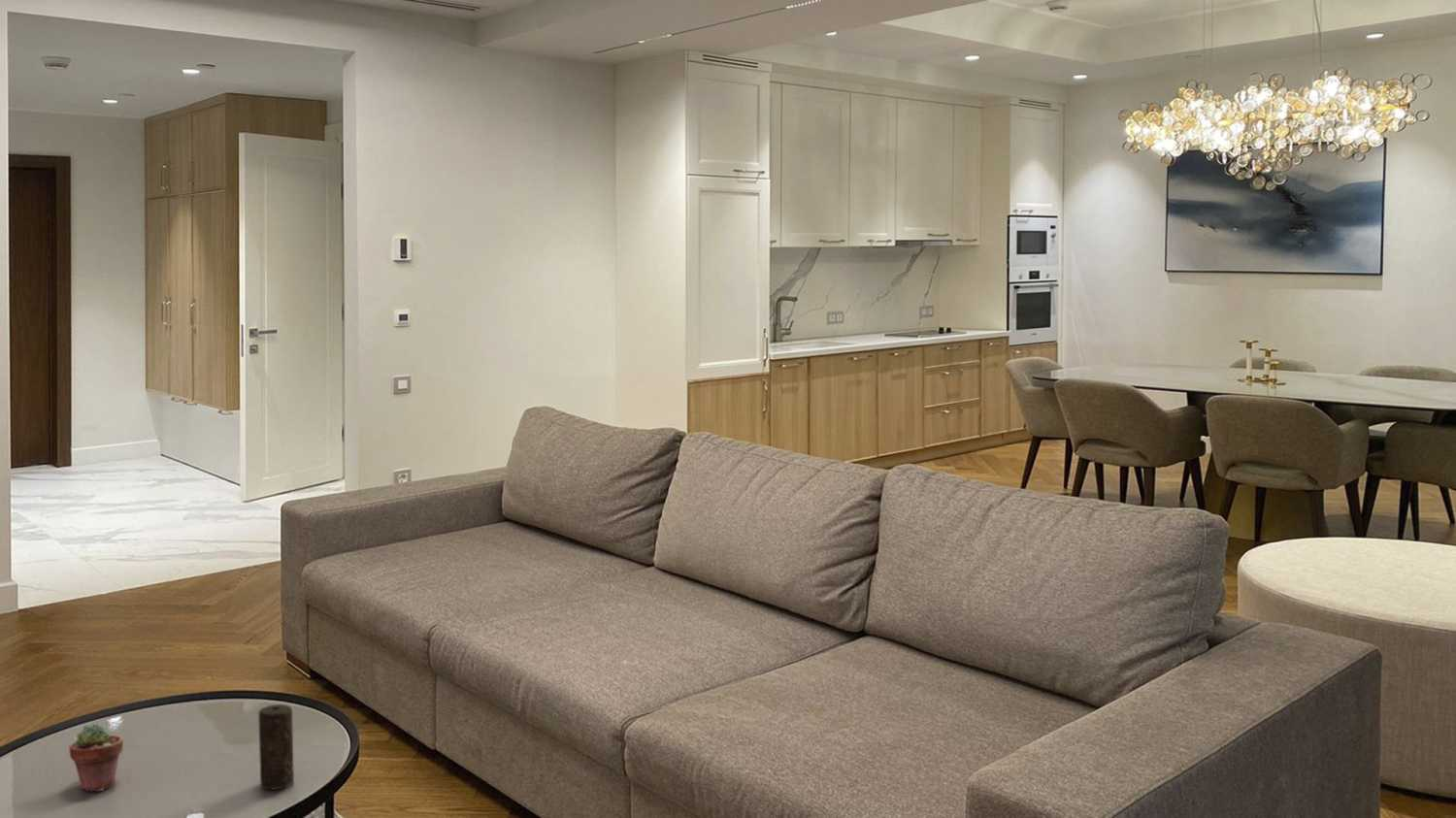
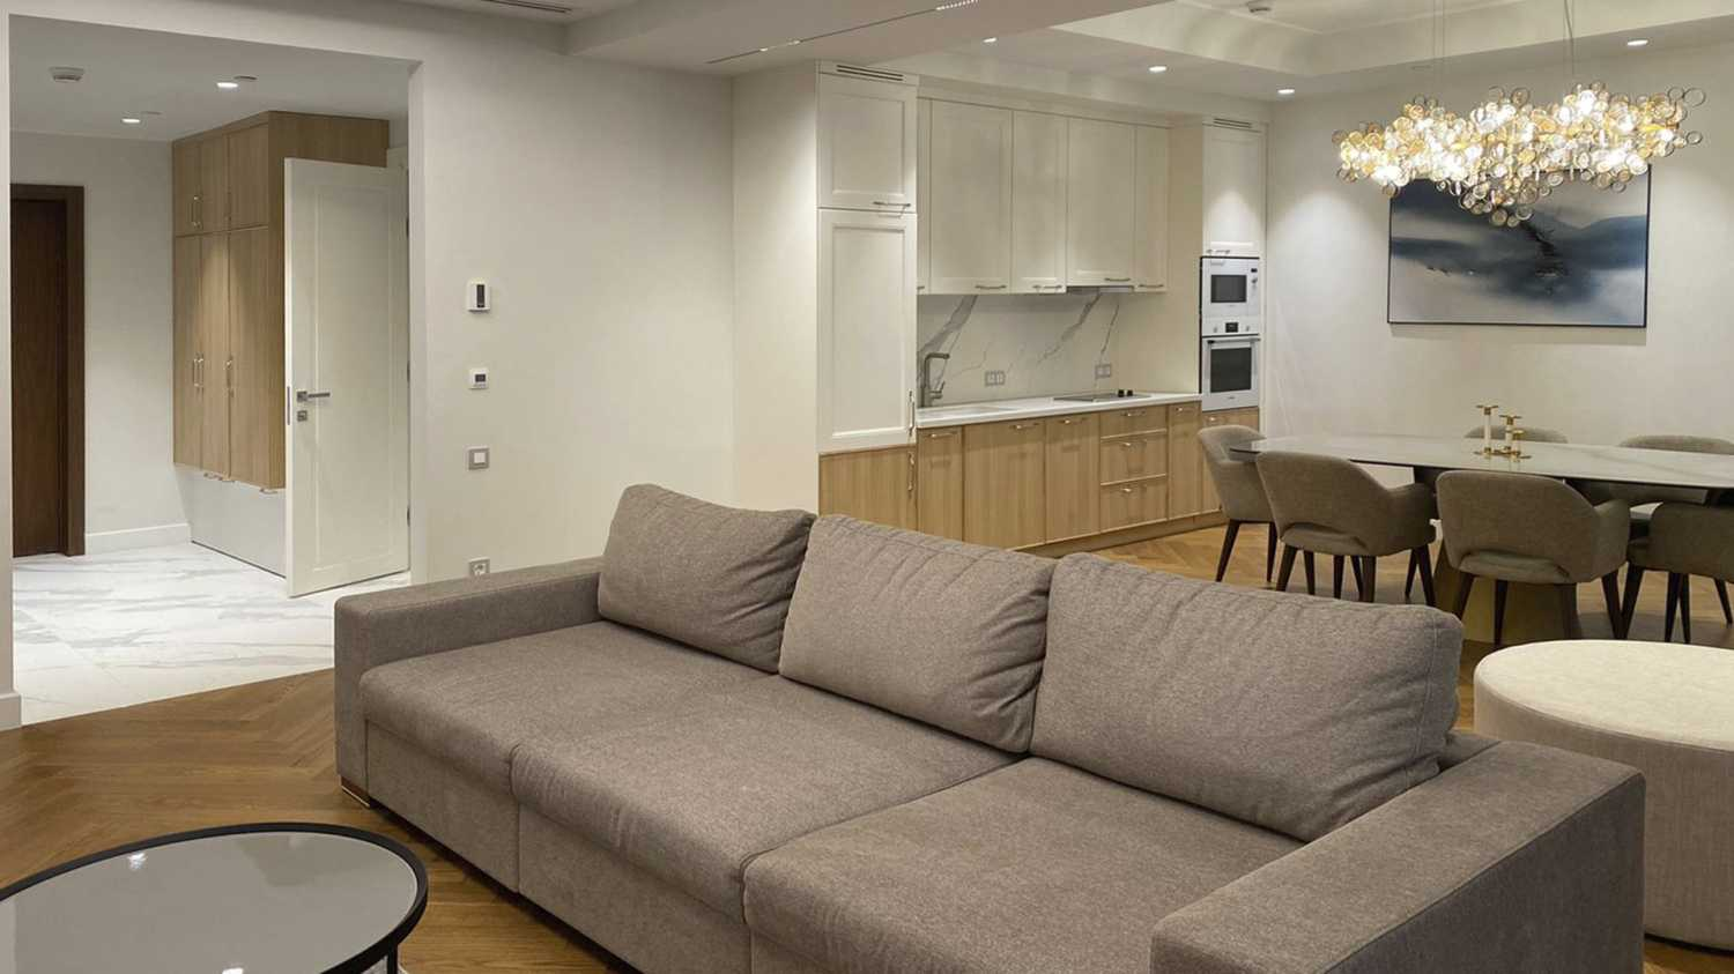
- candle [258,703,295,791]
- potted succulent [68,723,124,793]
